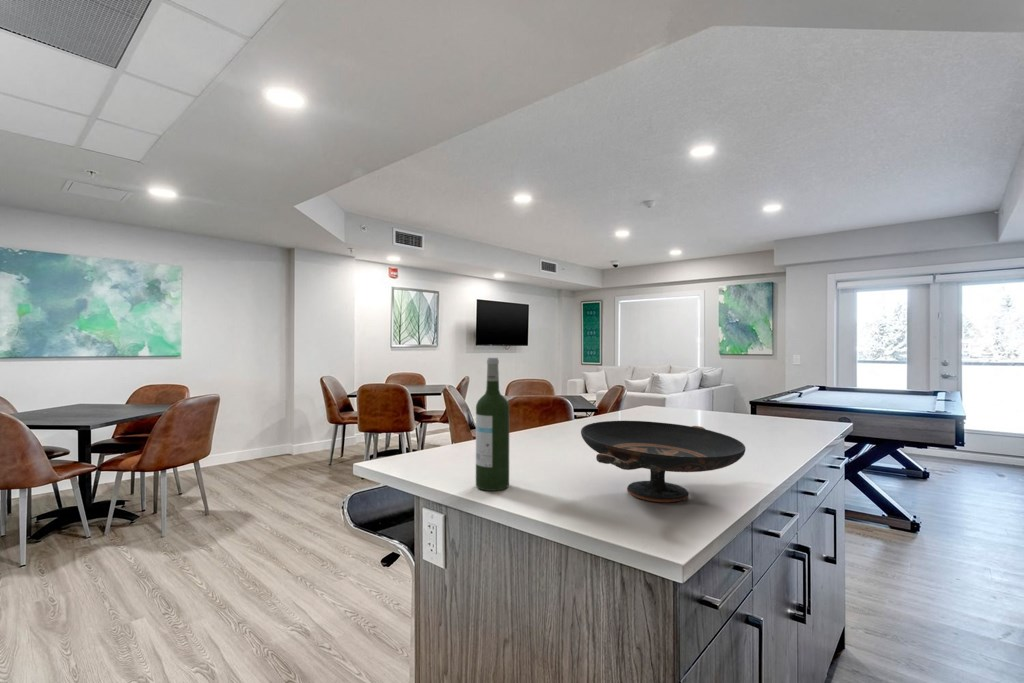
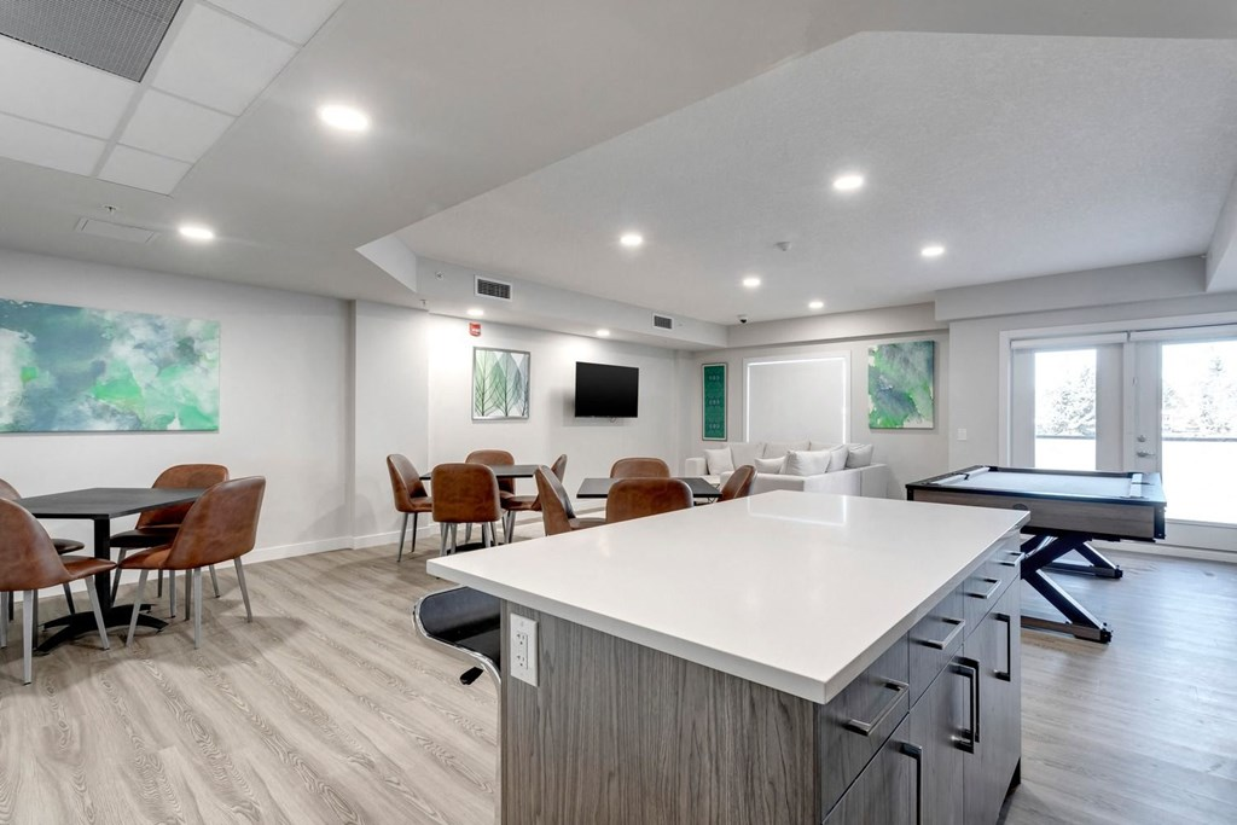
- wine bottle [475,357,510,492]
- decorative bowl [580,420,746,504]
